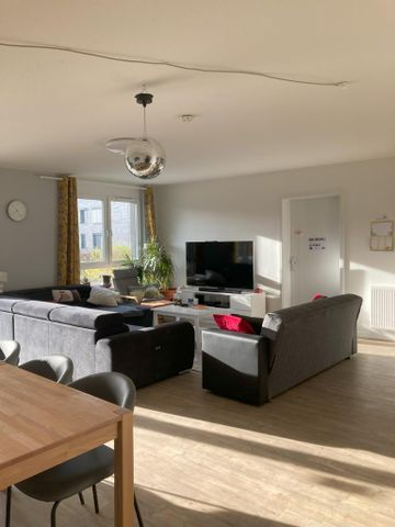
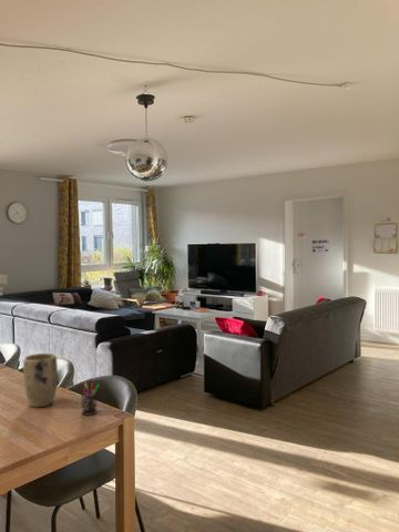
+ plant pot [22,352,59,408]
+ pen holder [80,381,101,417]
